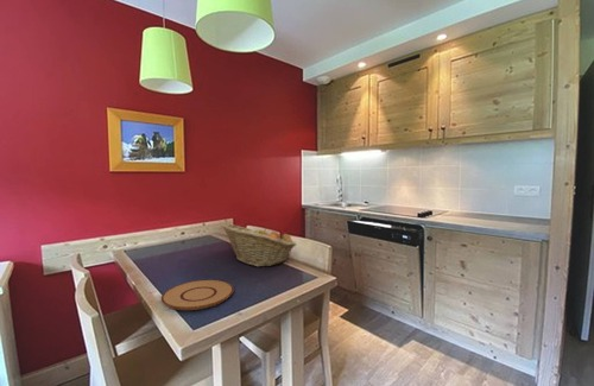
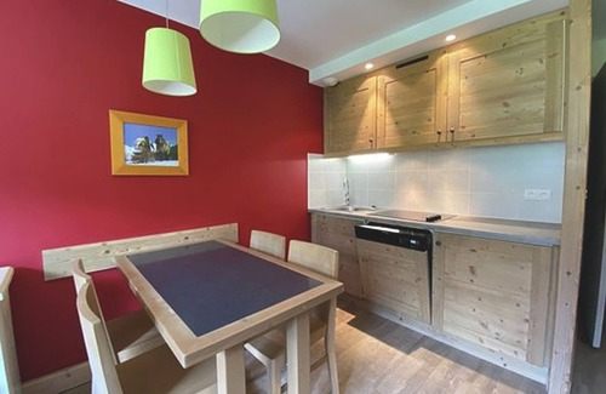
- plate [160,279,235,311]
- fruit basket [220,222,297,267]
